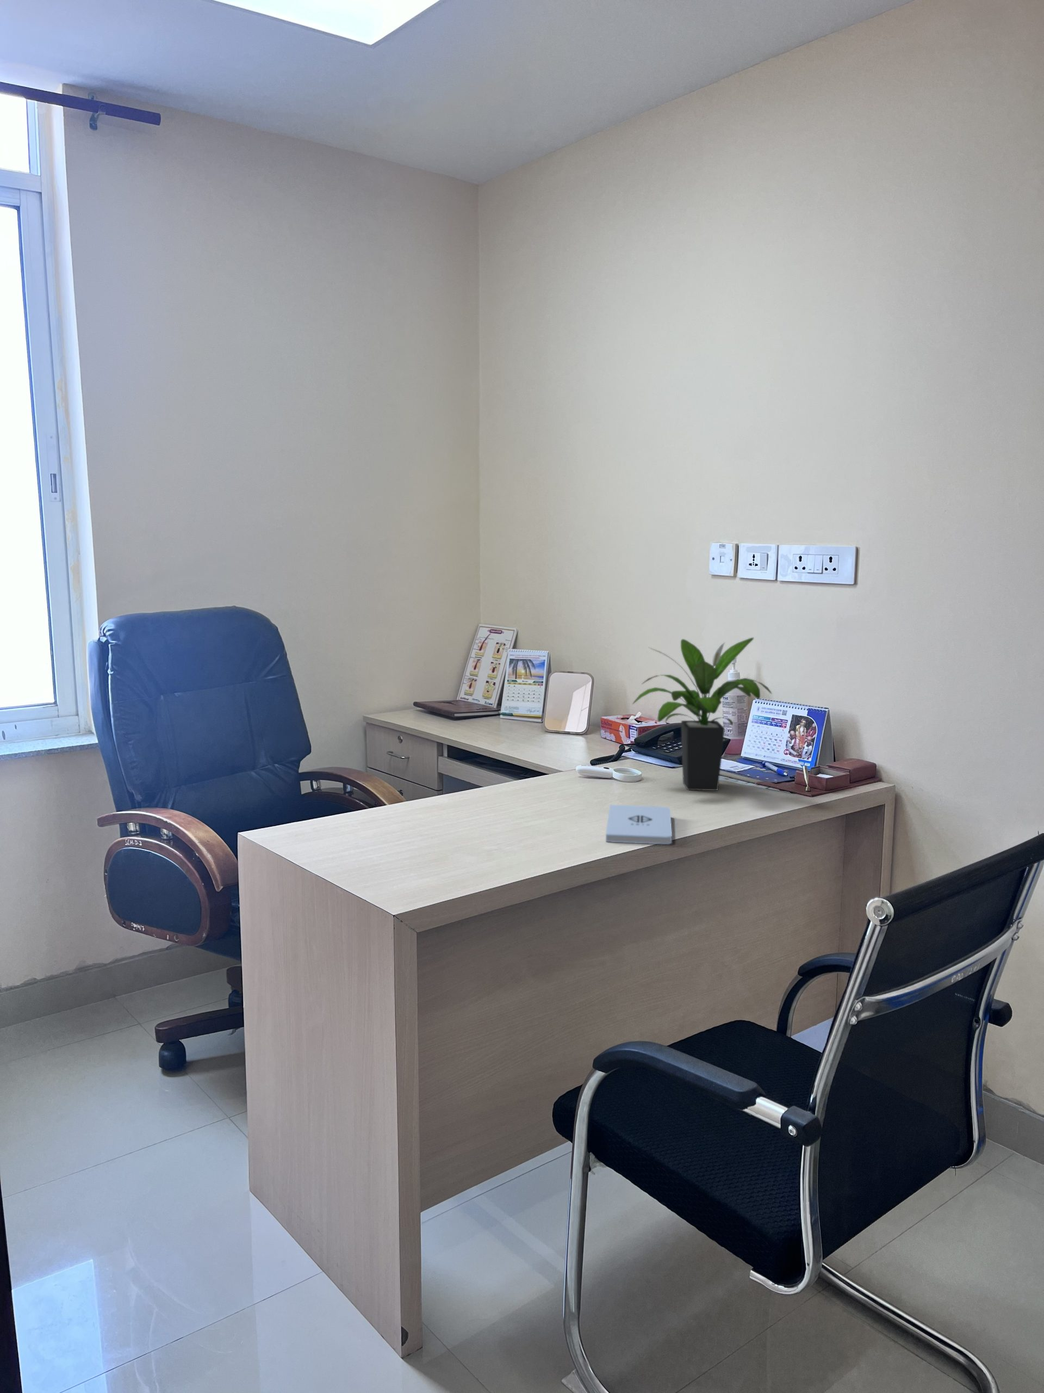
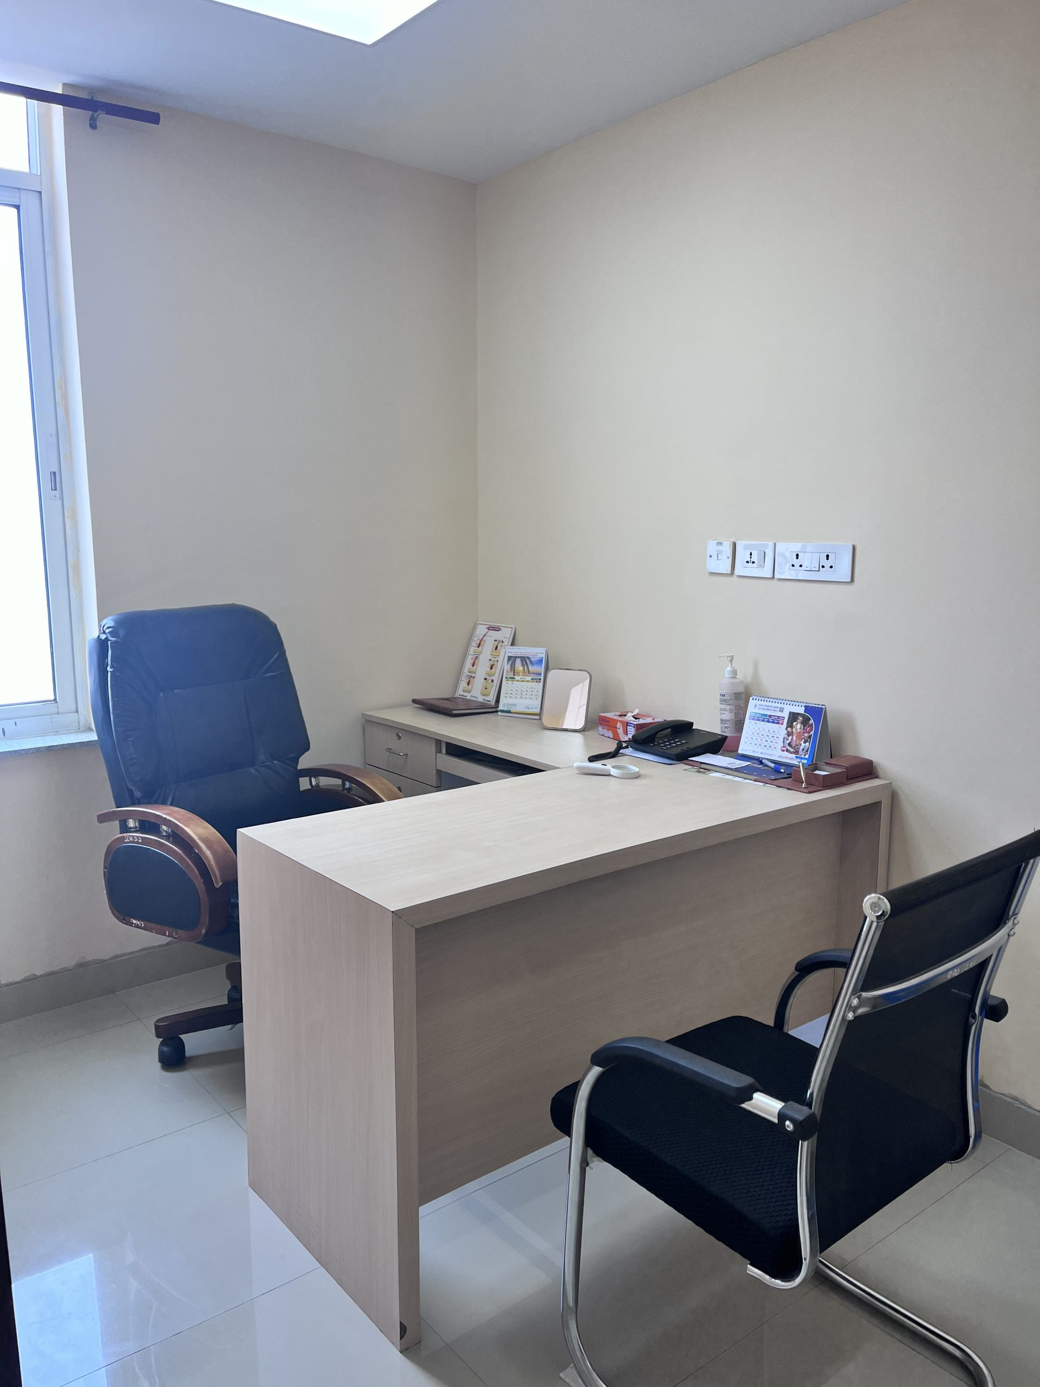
- notepad [605,804,672,845]
- potted plant [632,637,772,791]
